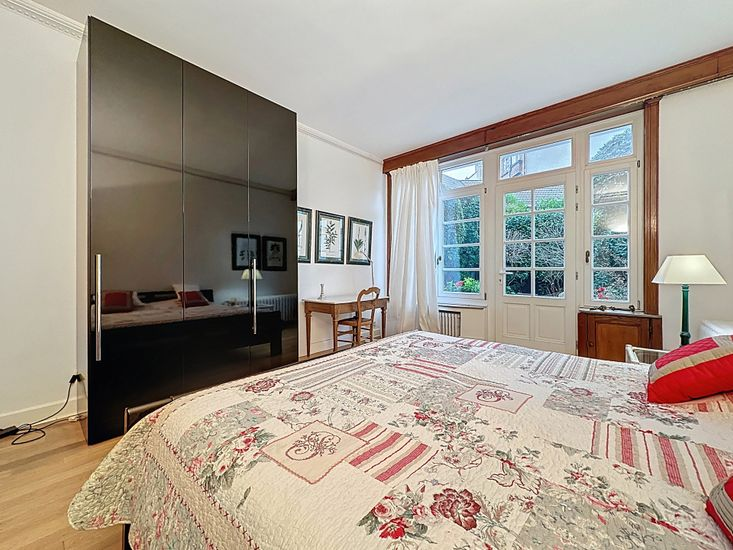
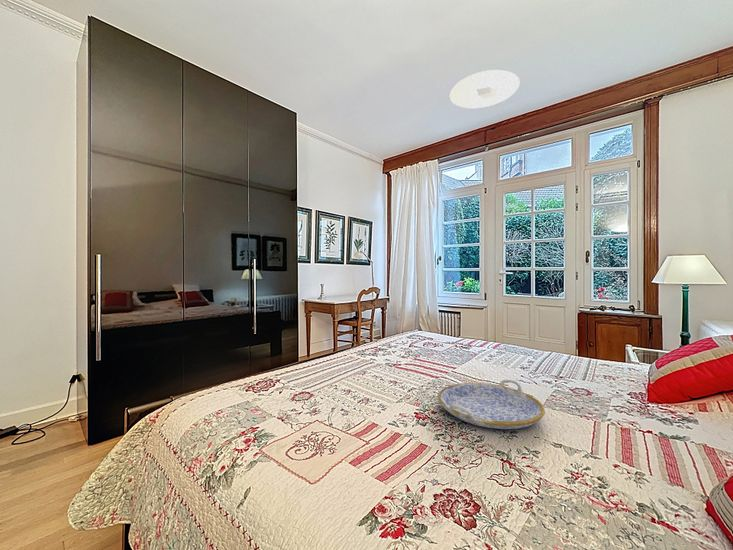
+ ceiling light [449,69,521,109]
+ serving tray [437,379,546,430]
